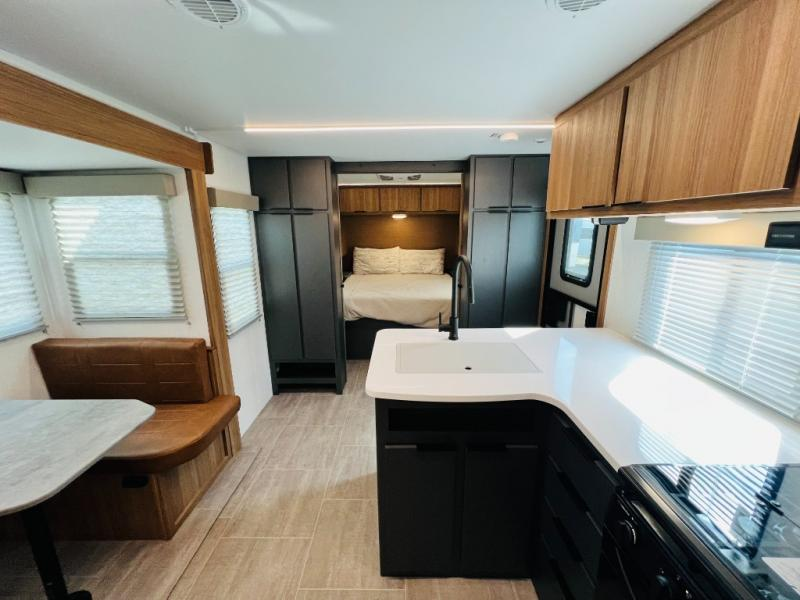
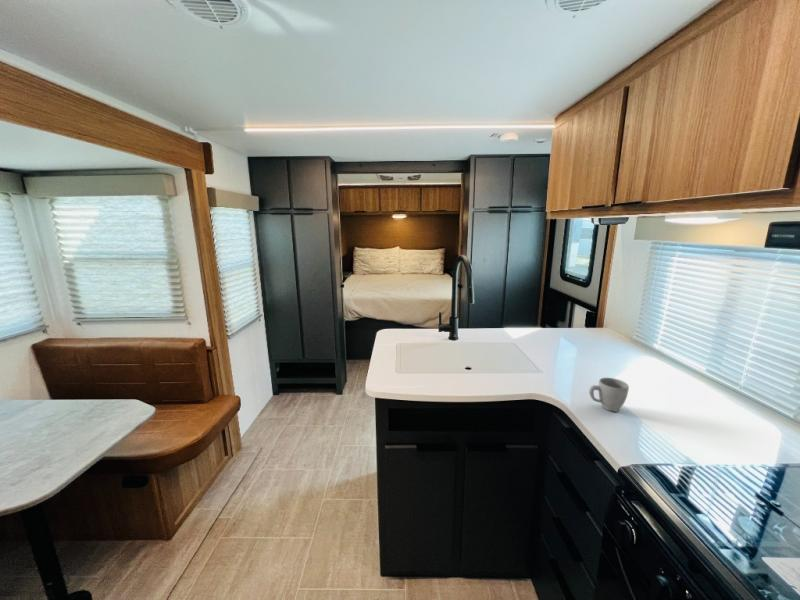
+ mug [588,377,630,413]
